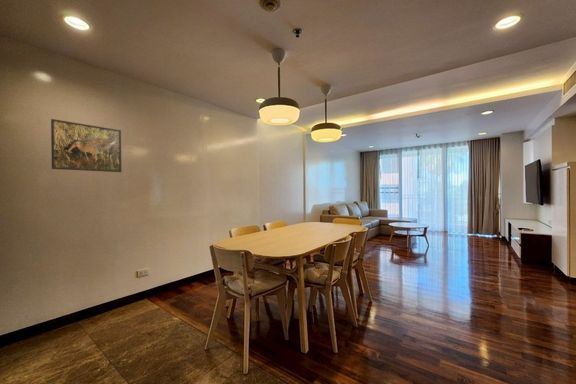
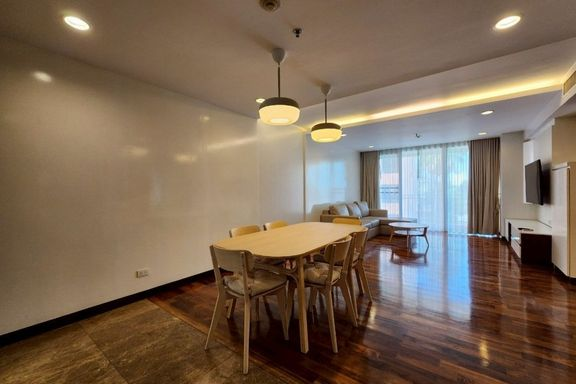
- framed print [50,118,122,173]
